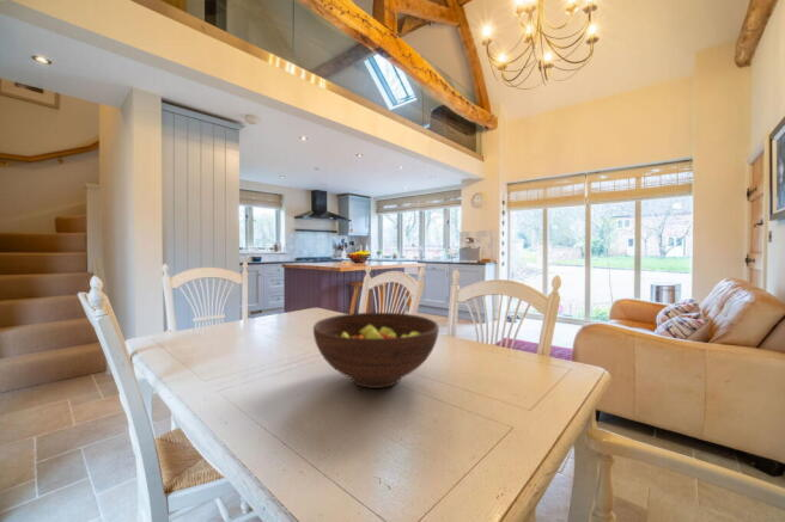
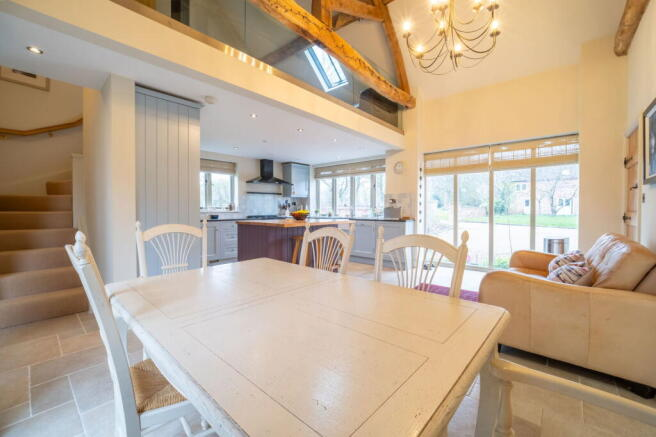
- fruit bowl [312,312,440,389]
